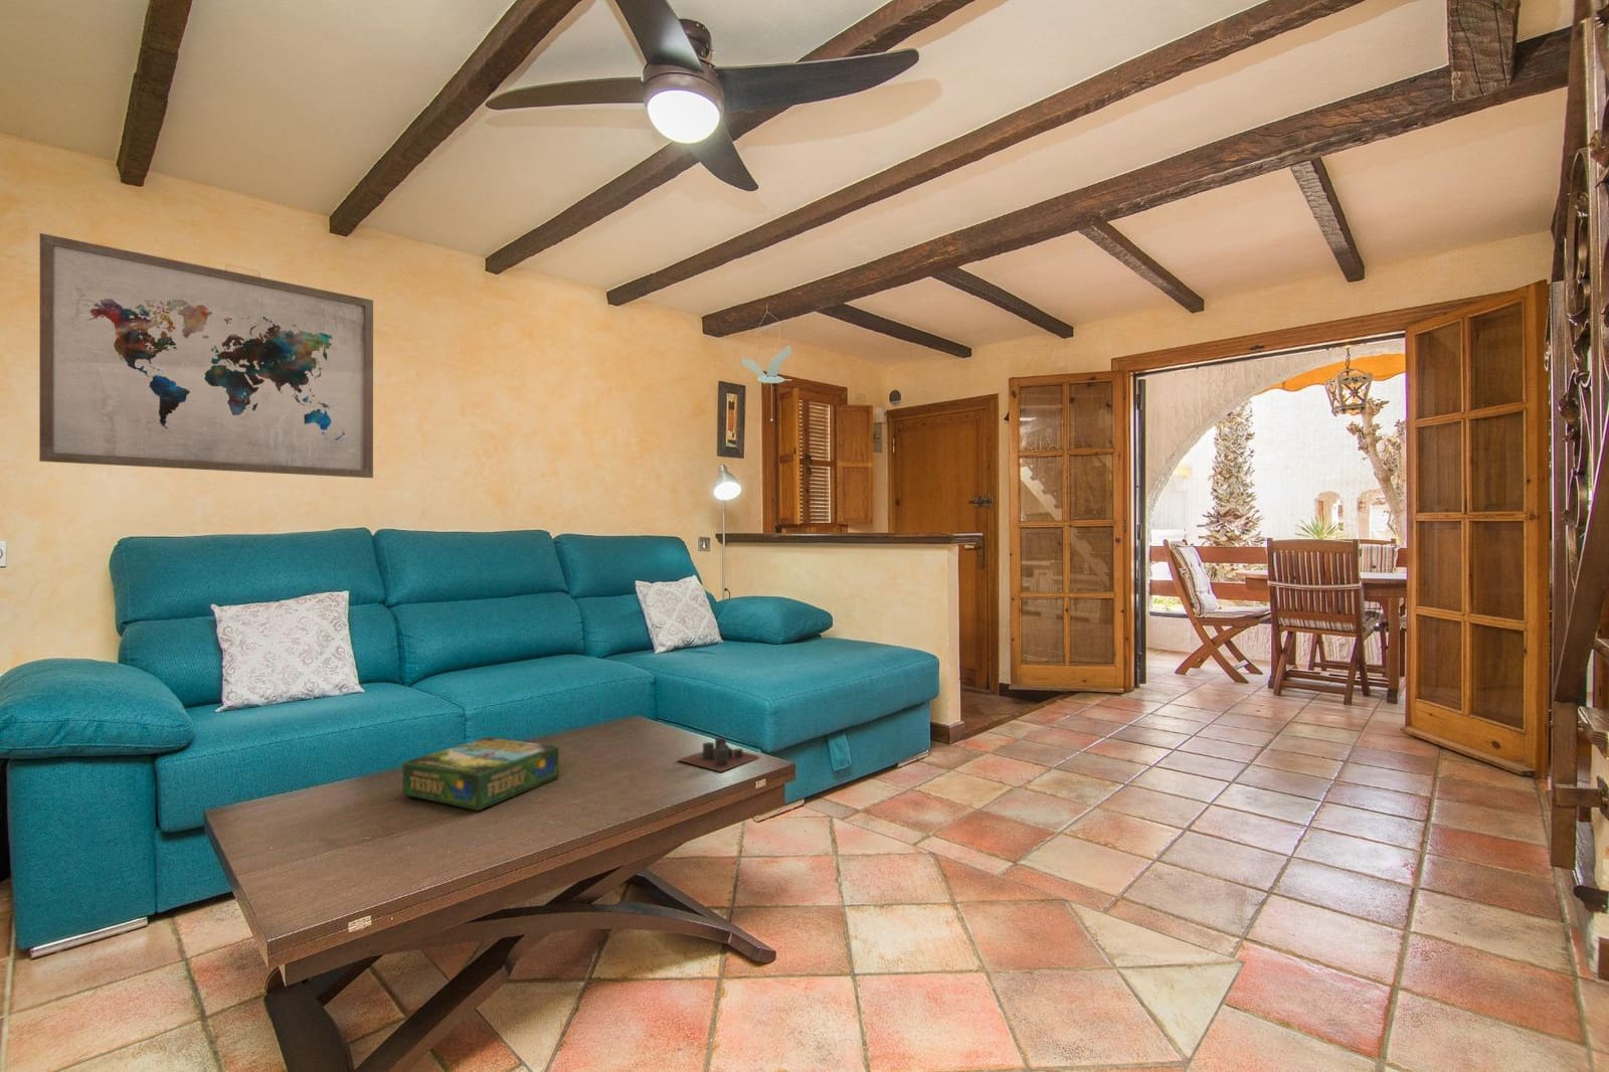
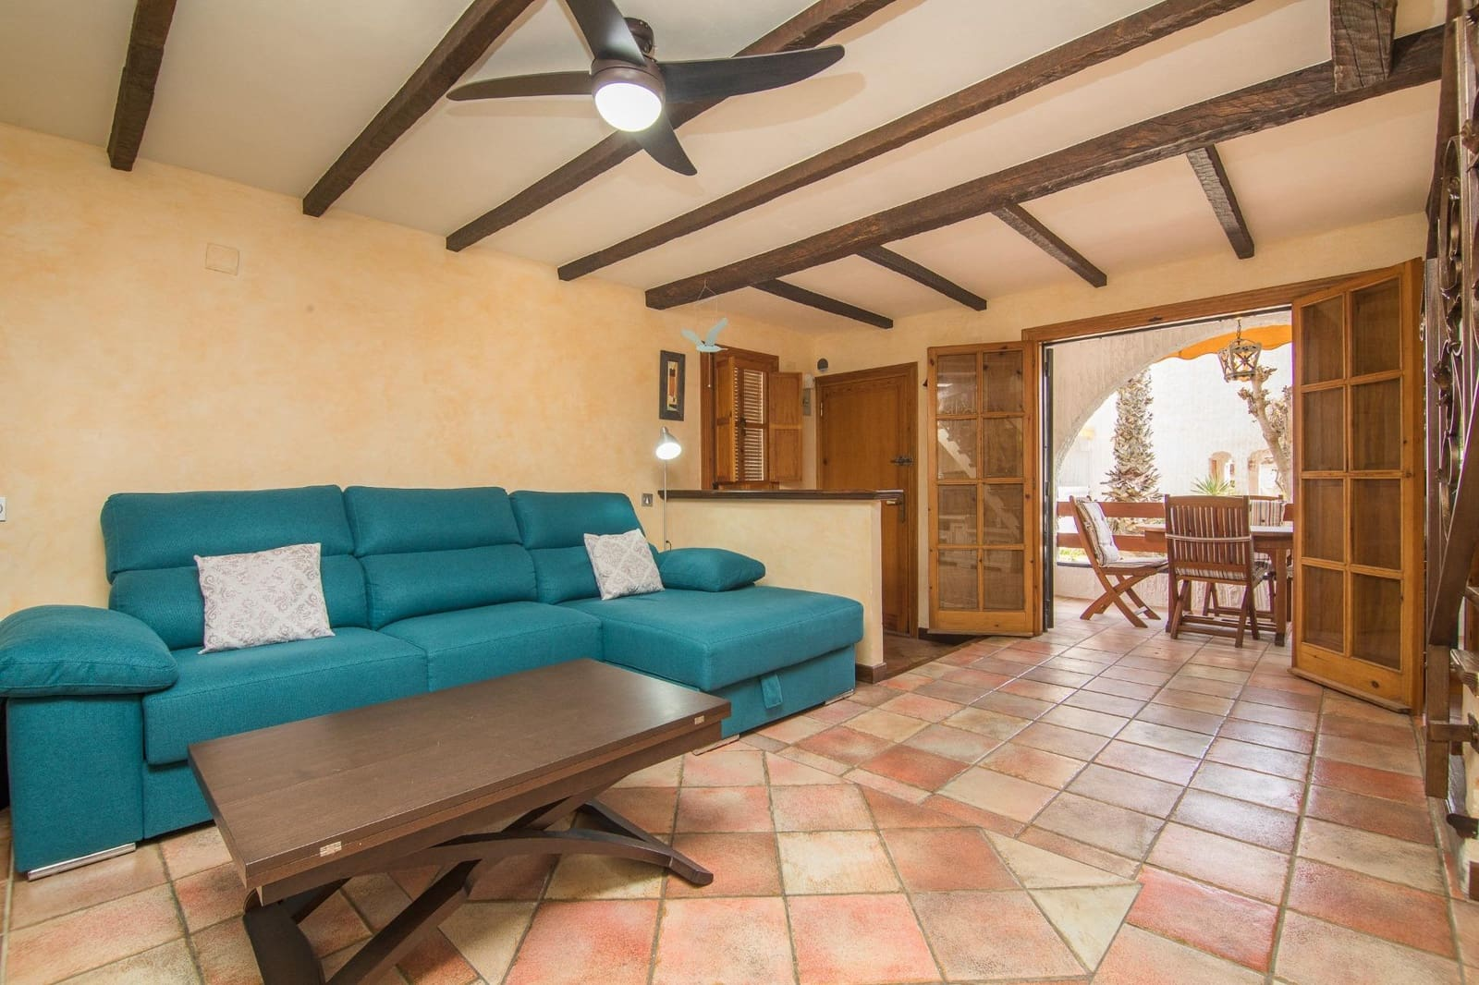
- board game [401,736,560,811]
- wall art [38,232,374,479]
- candle [676,736,761,773]
